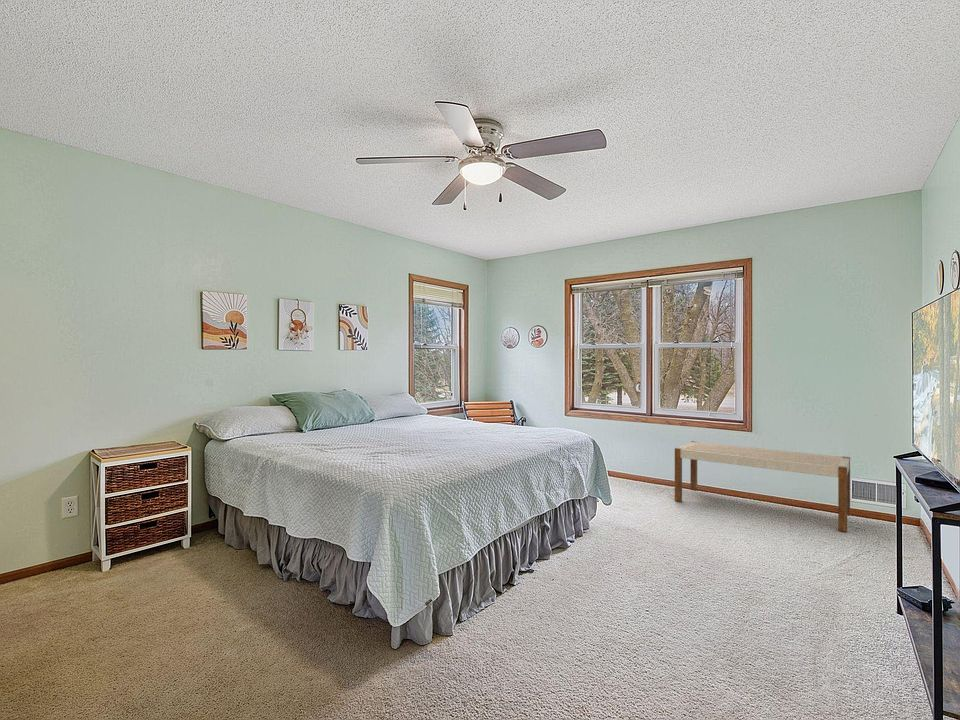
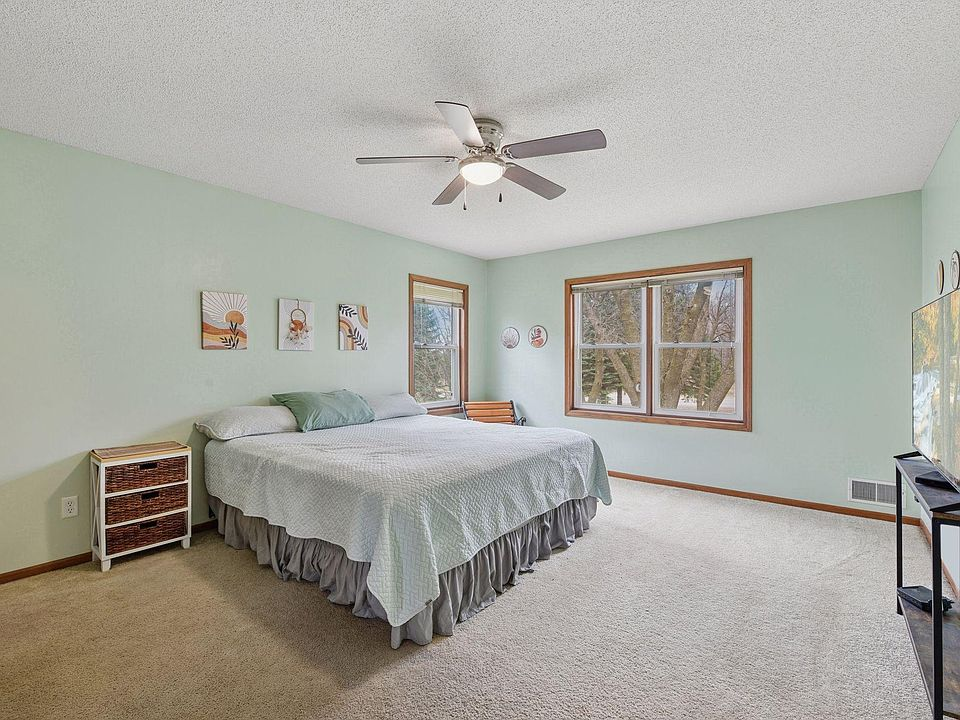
- bench [674,440,851,533]
